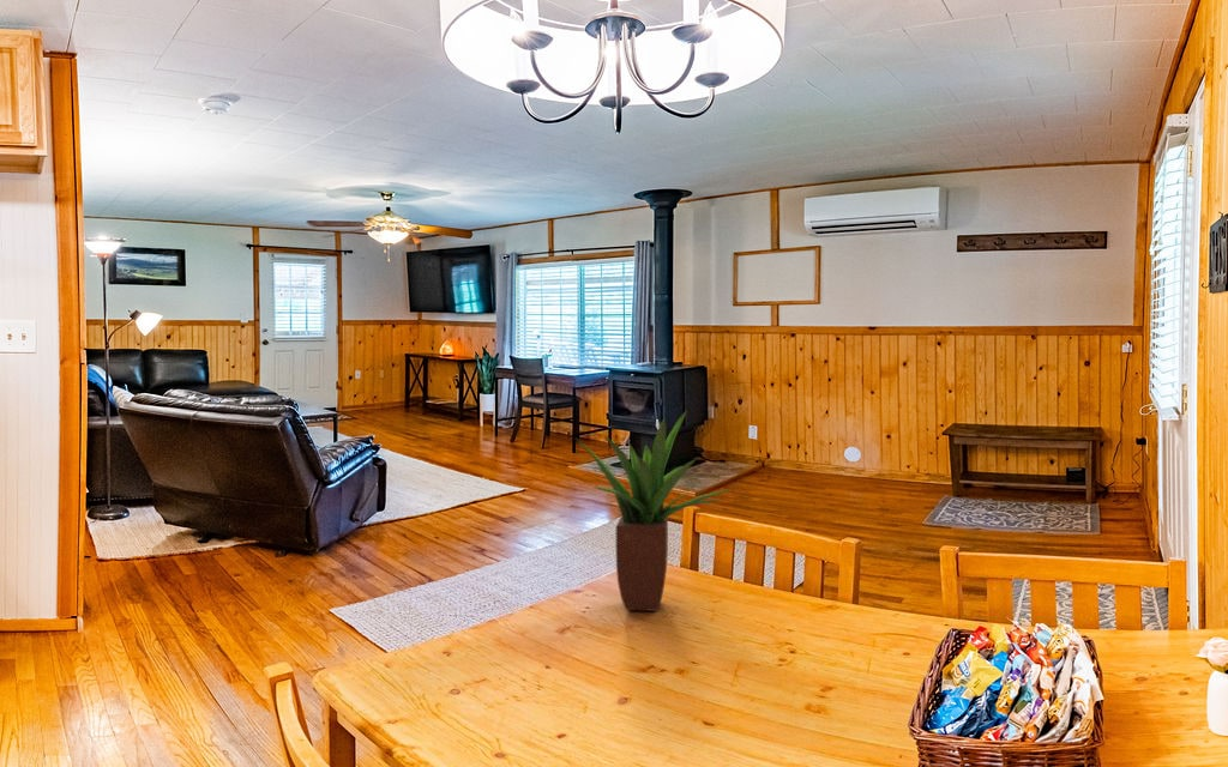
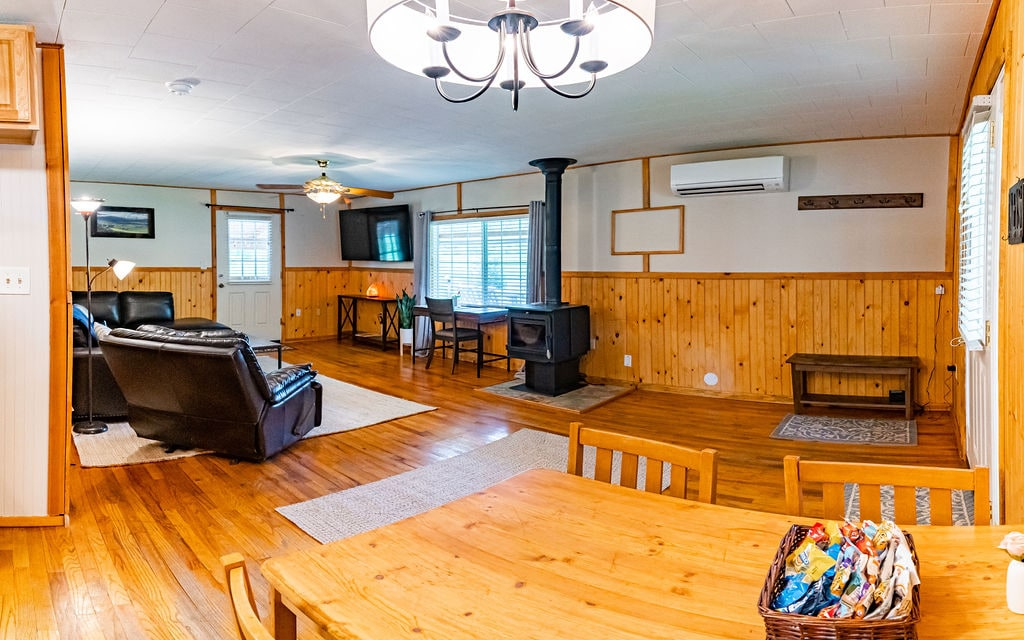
- potted plant [574,409,734,612]
